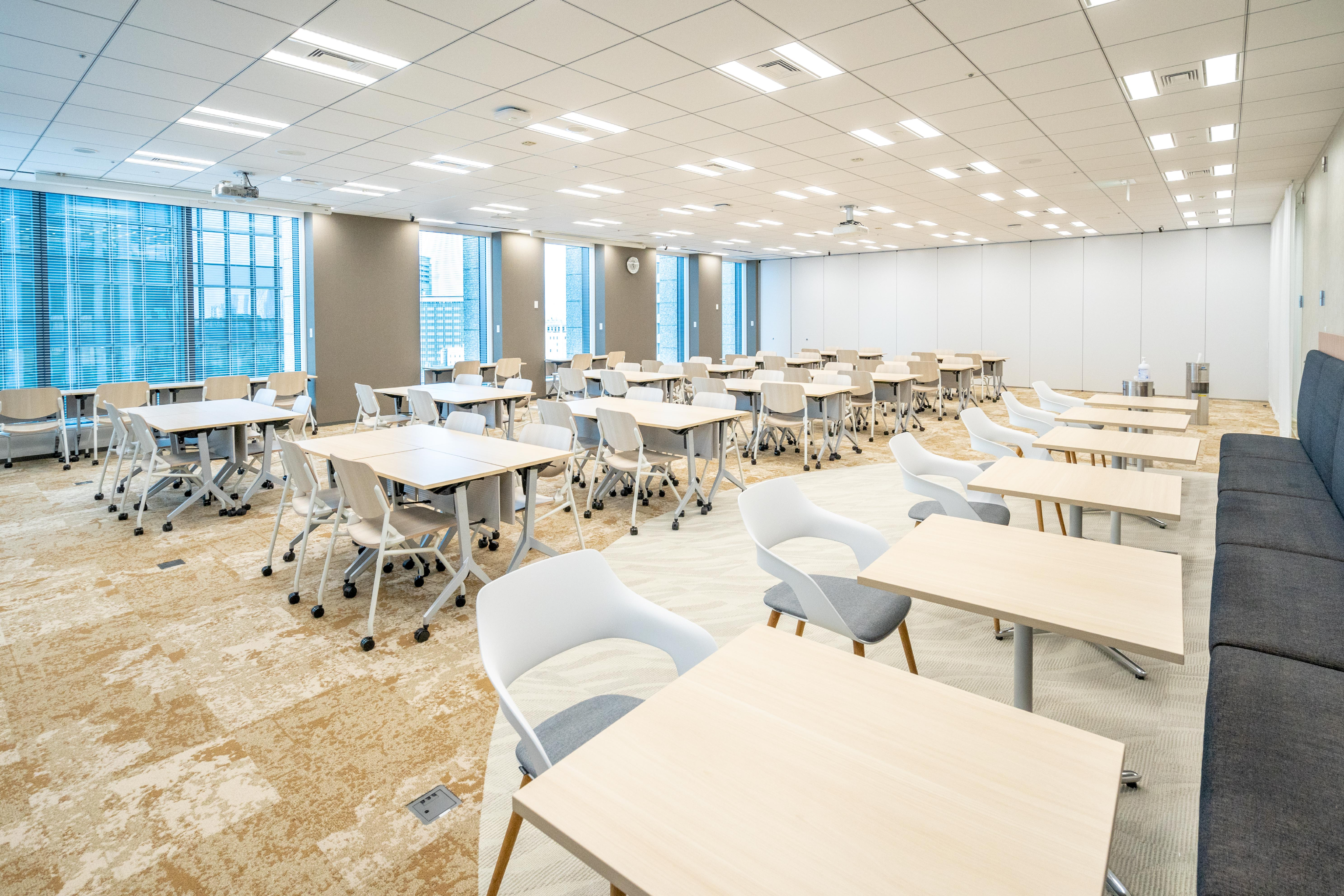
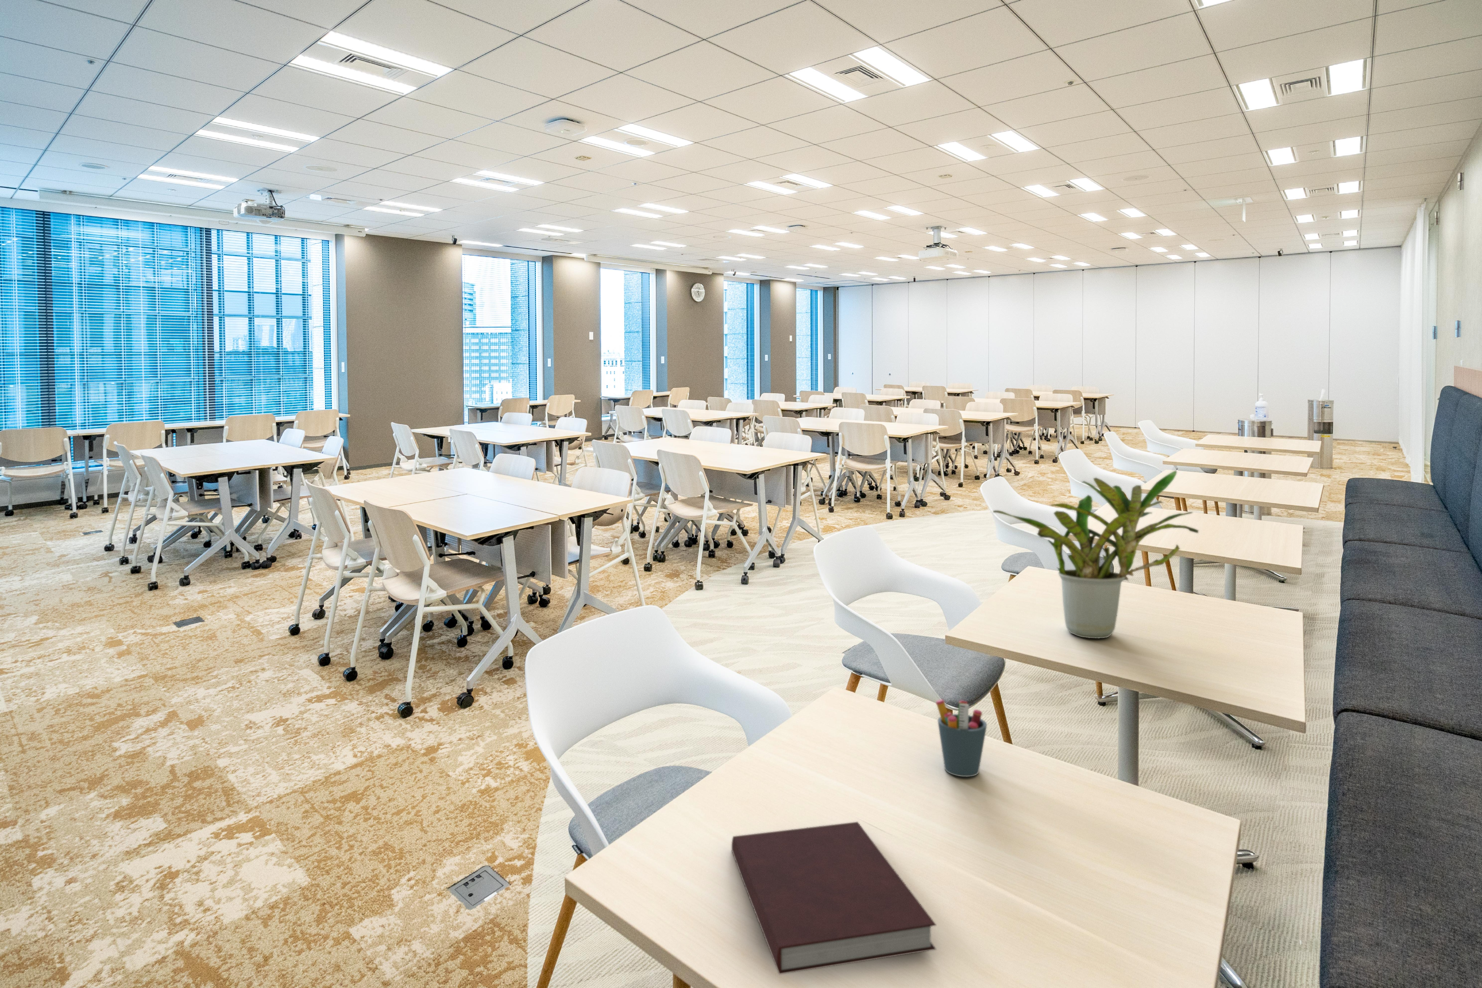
+ potted plant [992,470,1200,638]
+ pen holder [936,699,987,777]
+ notebook [731,821,937,975]
